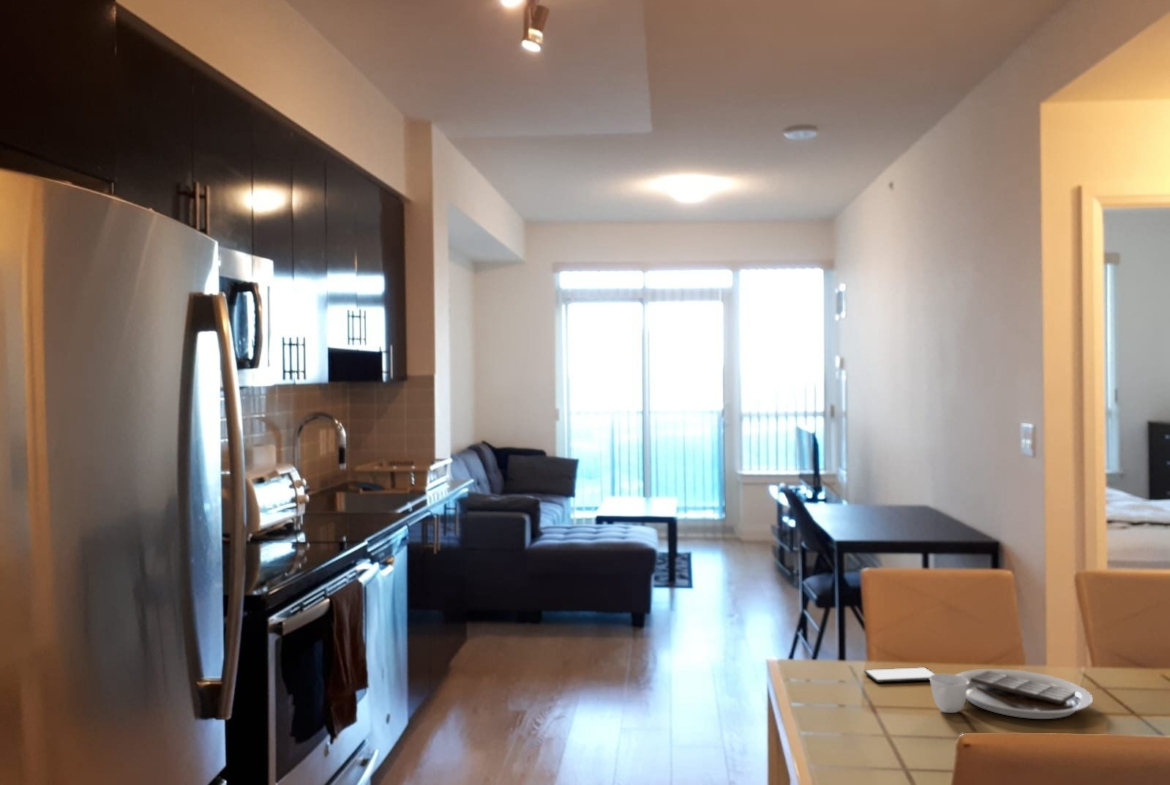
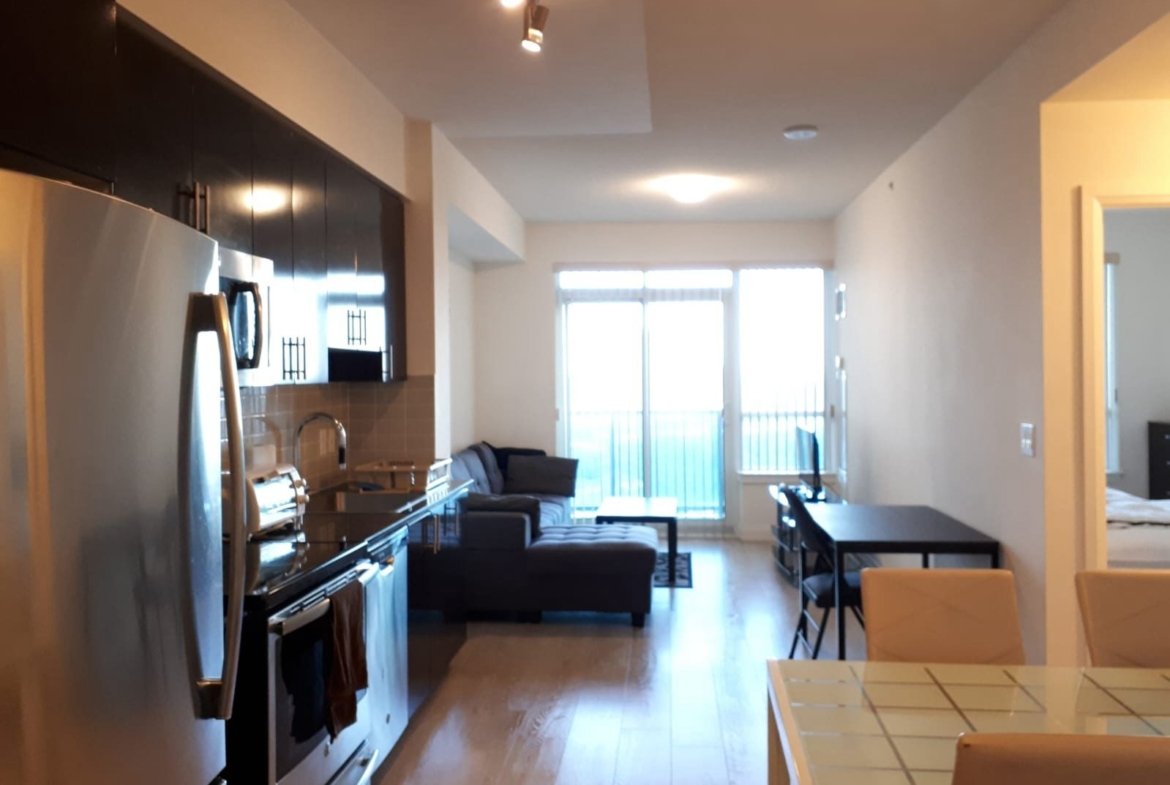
- placemat [863,666,1094,720]
